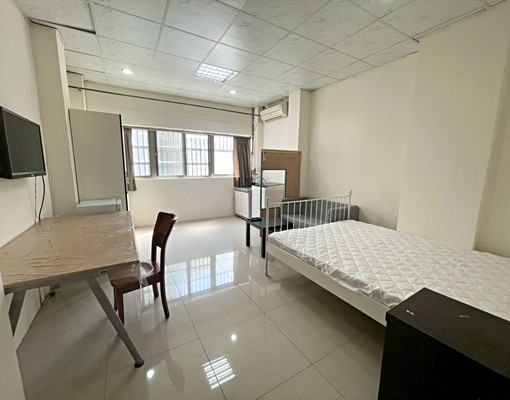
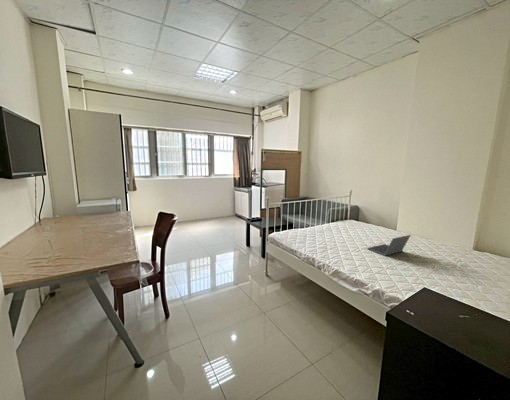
+ laptop computer [366,234,412,257]
